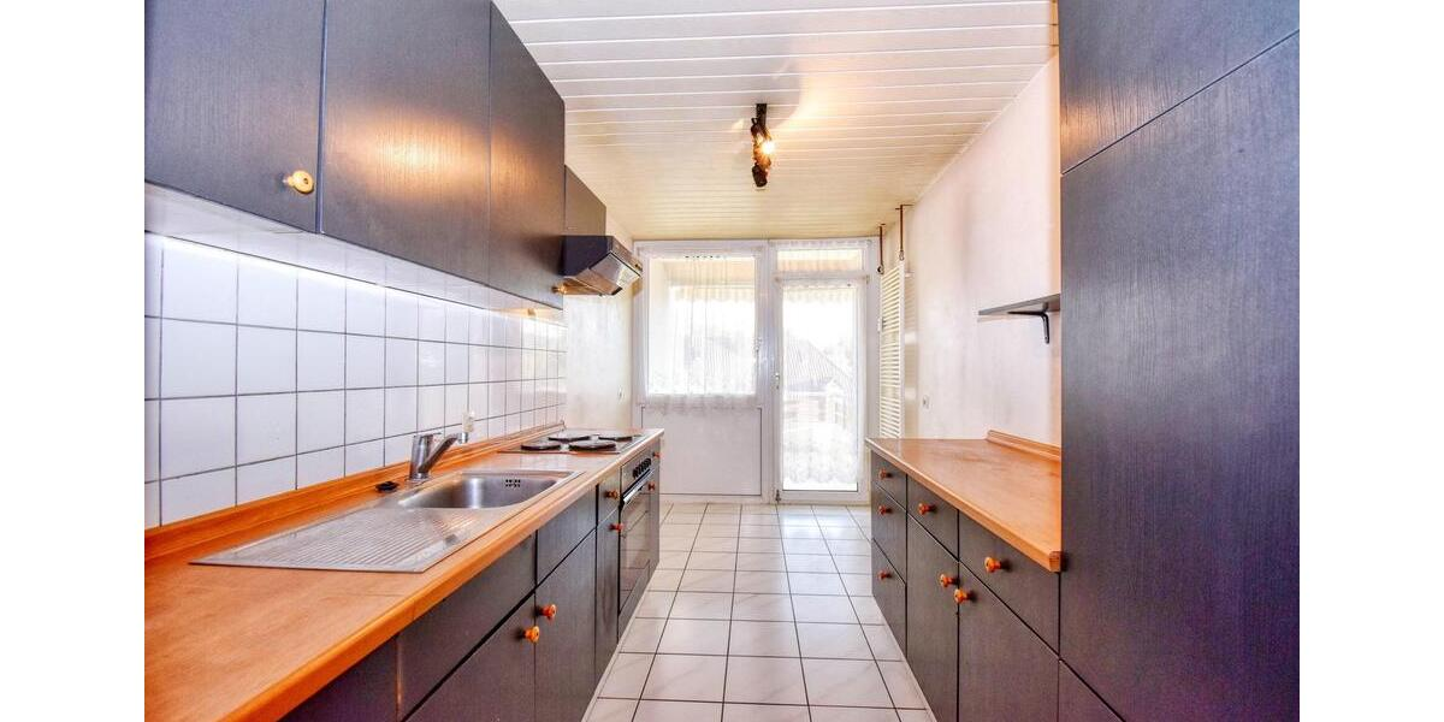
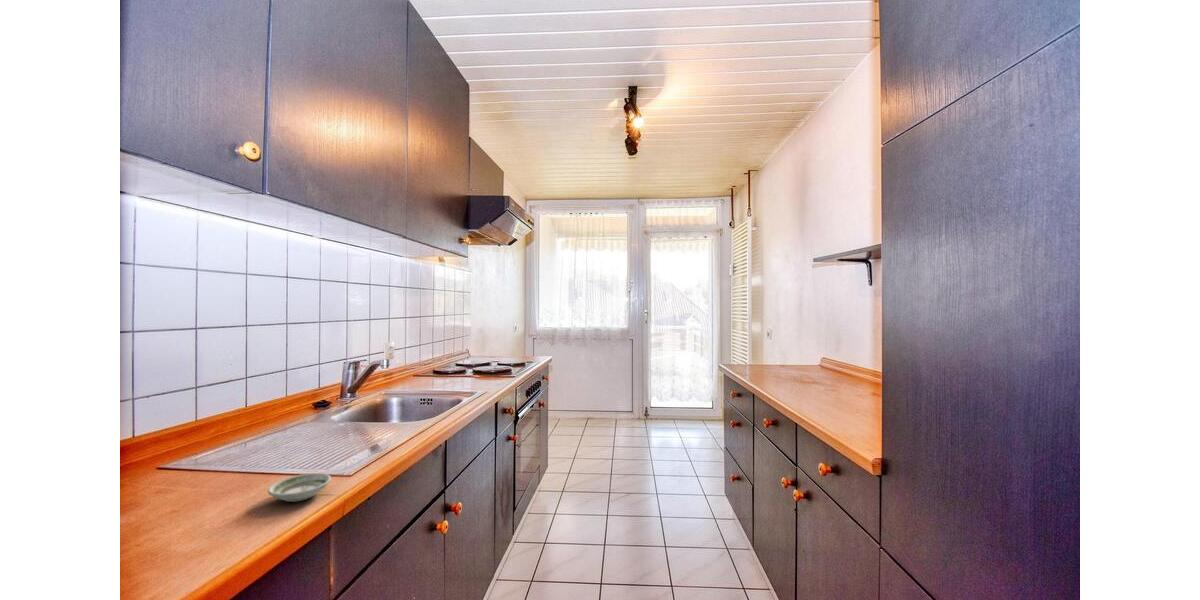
+ saucer [267,472,332,503]
